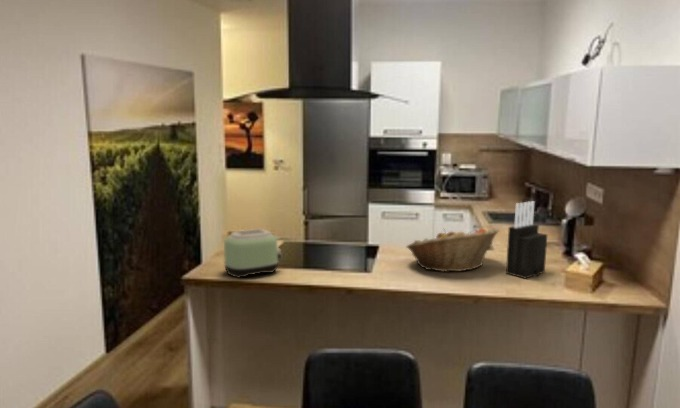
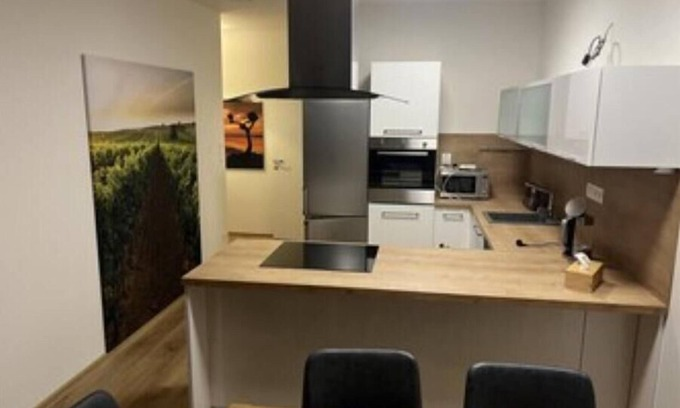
- fruit basket [405,227,501,273]
- toaster [223,228,284,279]
- knife block [505,200,548,280]
